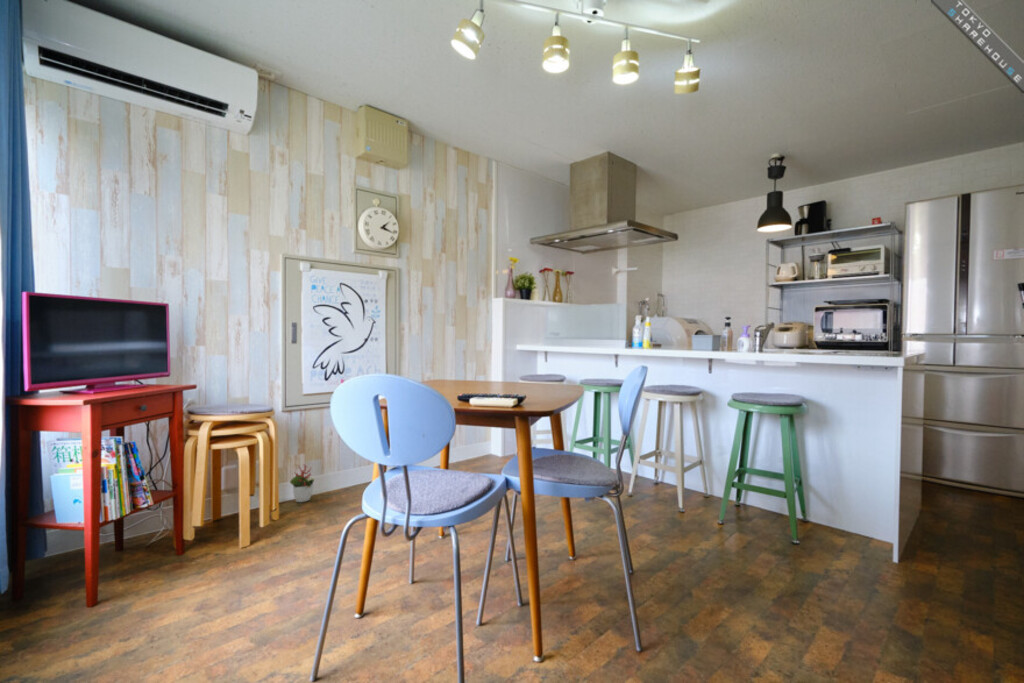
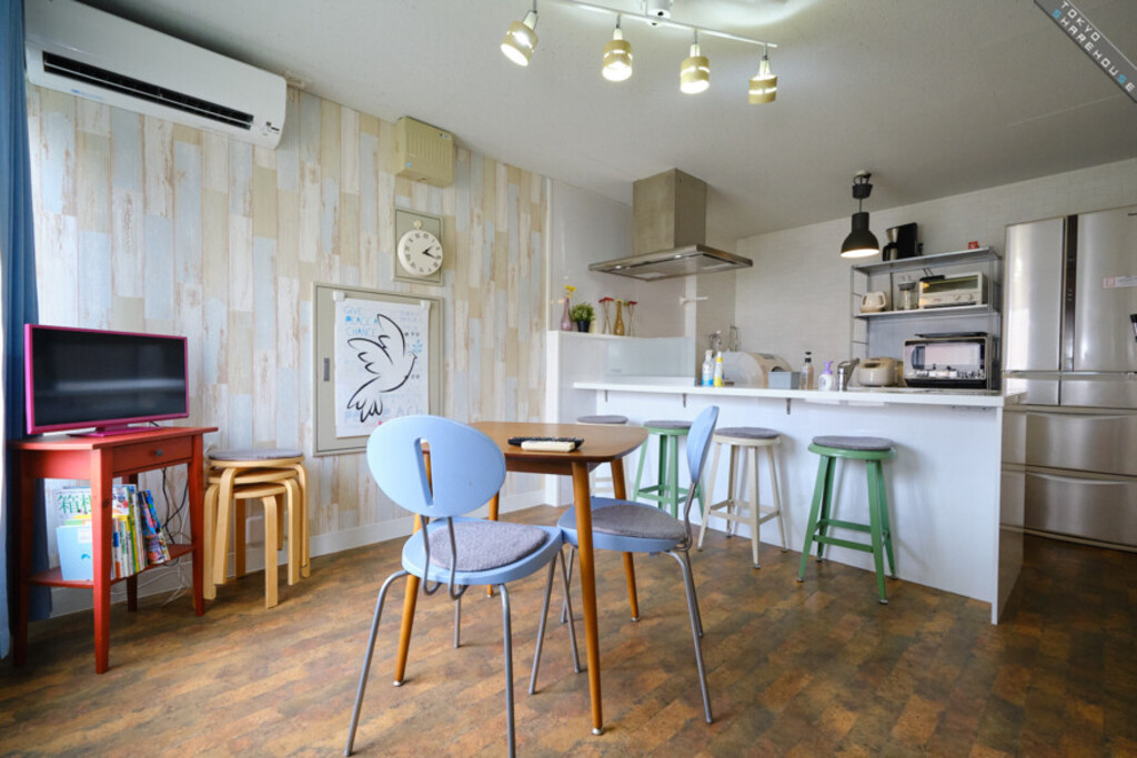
- decorative plant [289,463,315,503]
